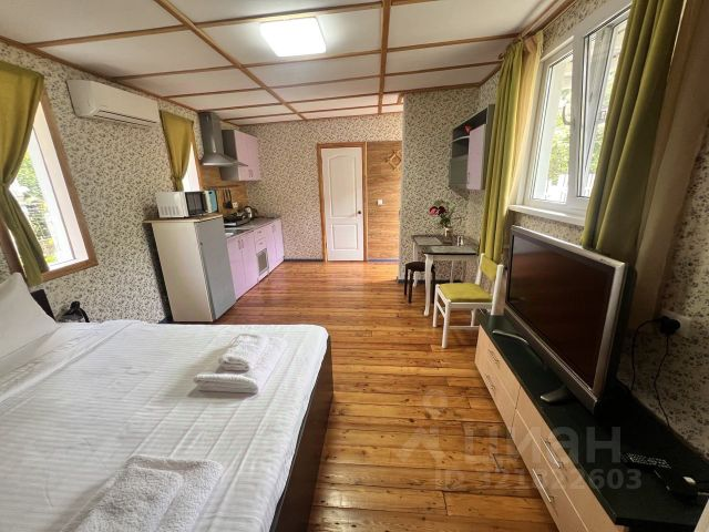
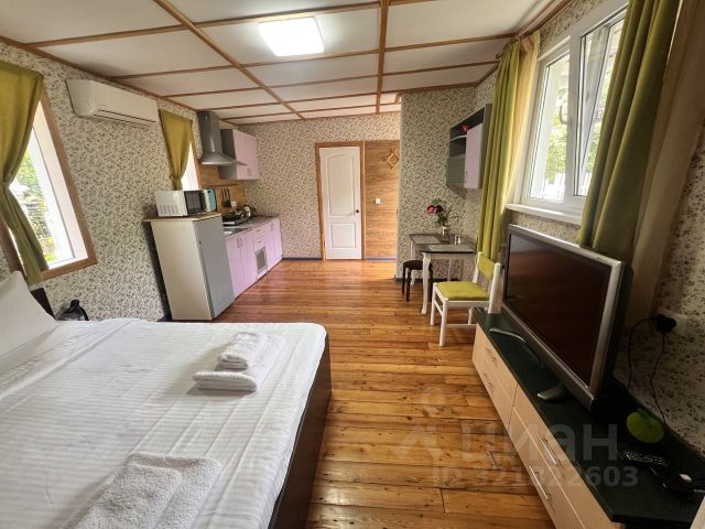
+ fruit [626,408,665,444]
